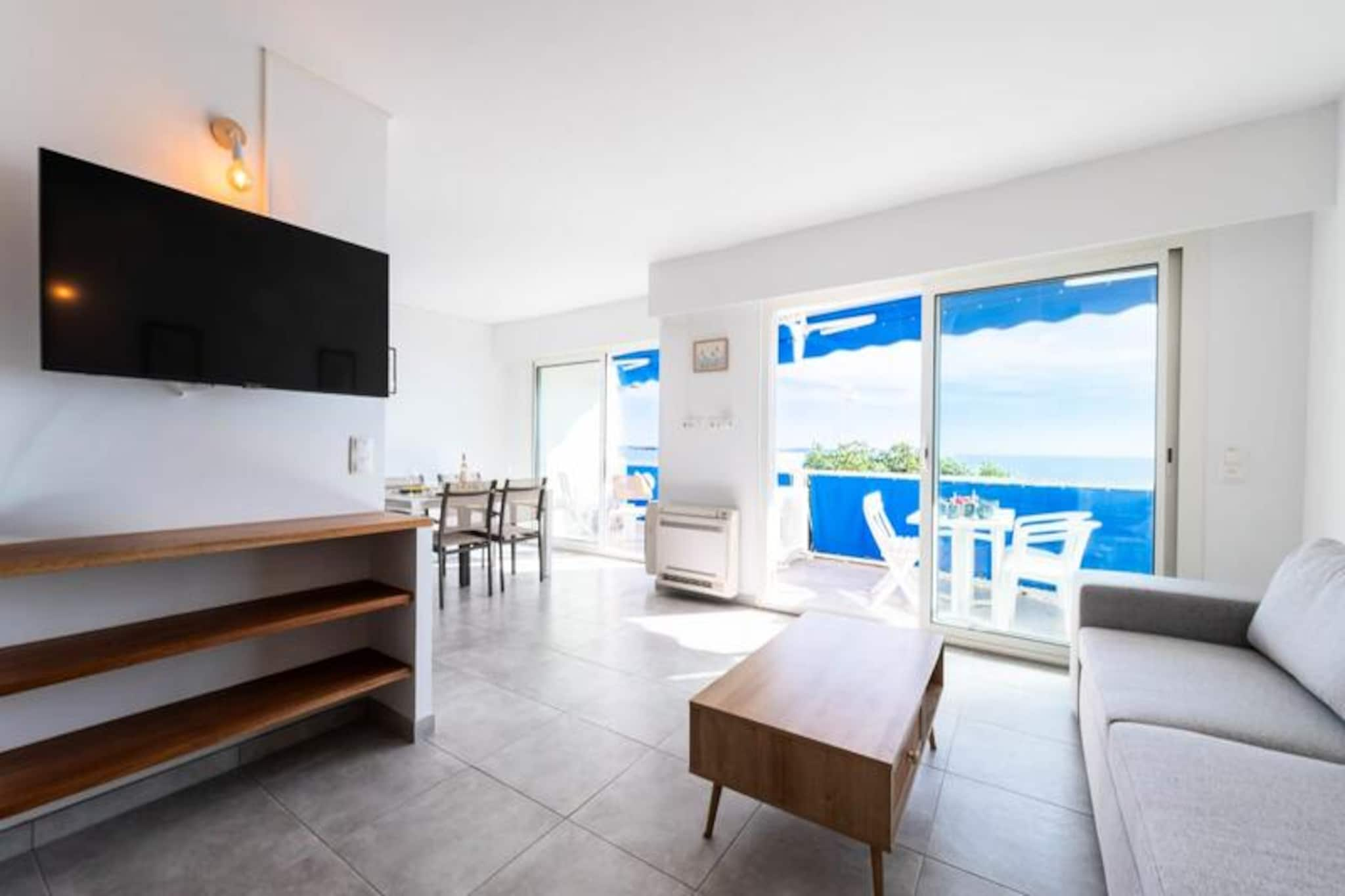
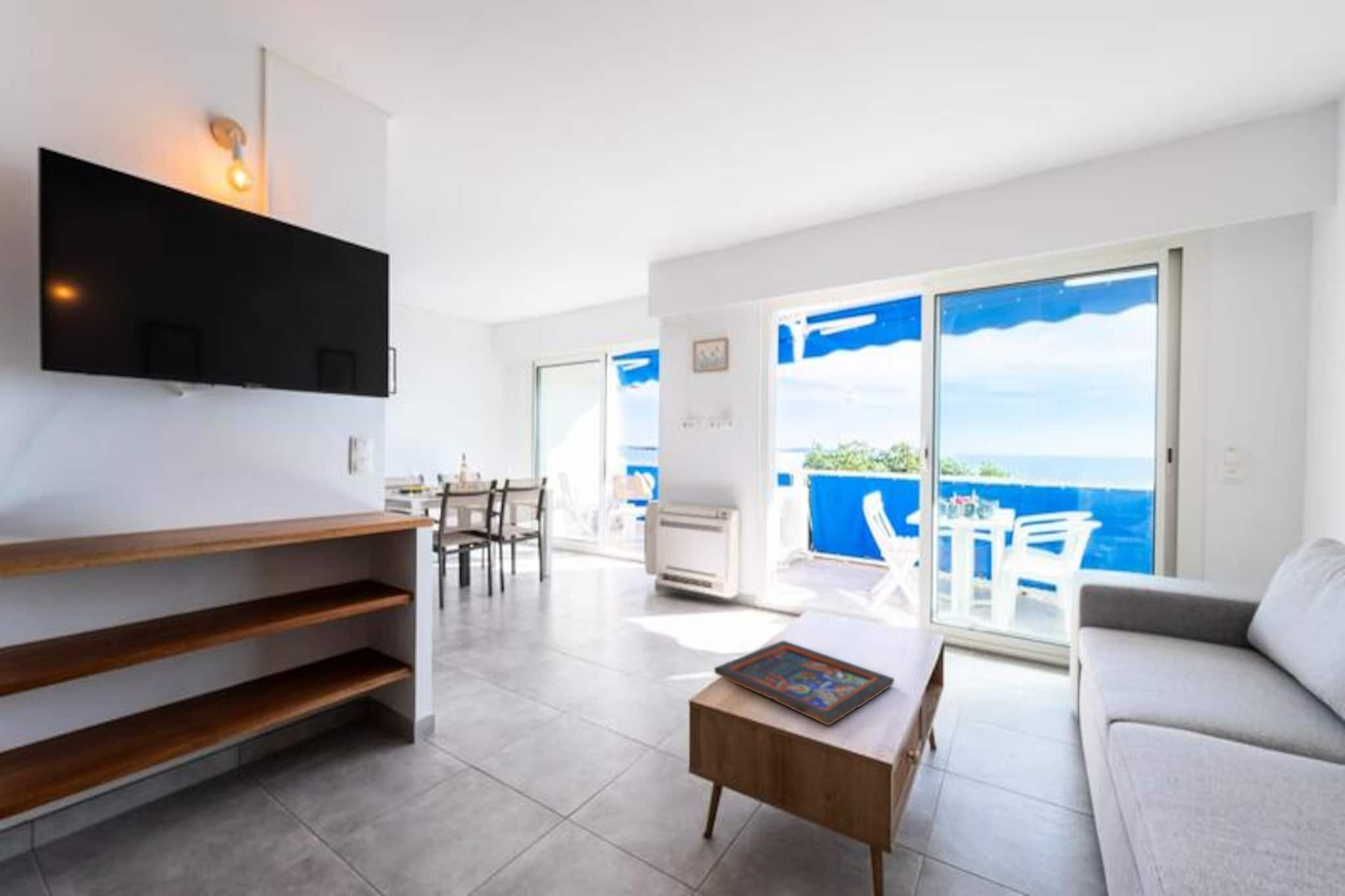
+ religious icon [713,640,895,727]
